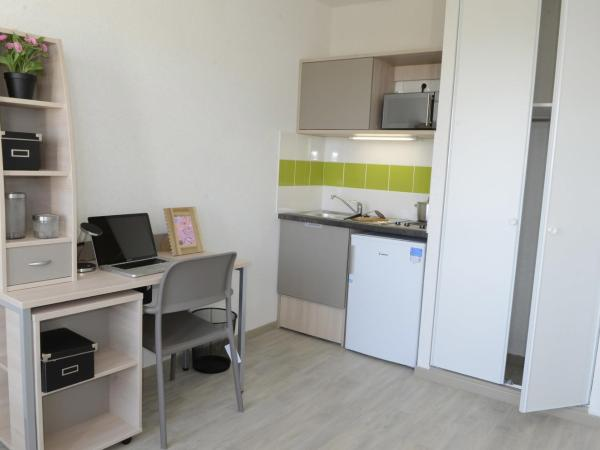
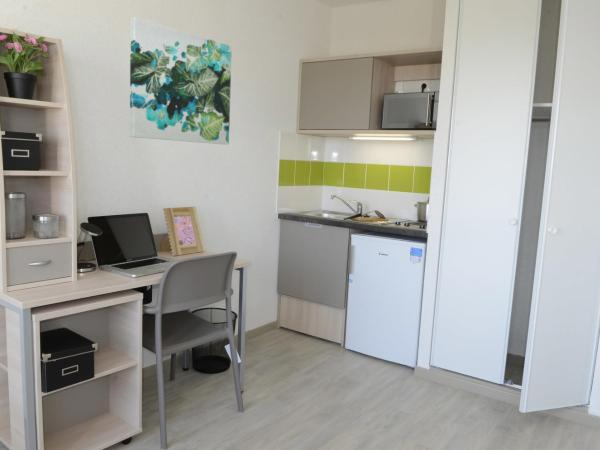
+ wall art [129,16,233,146]
